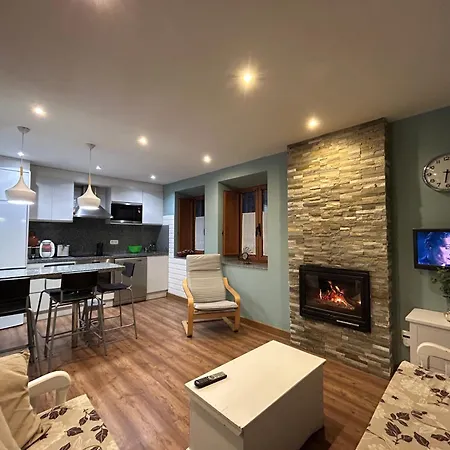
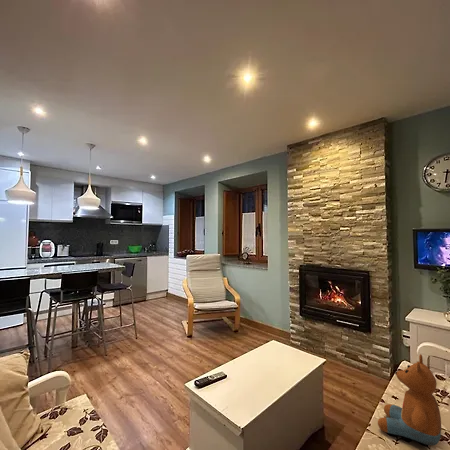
+ stuffed toy [377,353,442,447]
